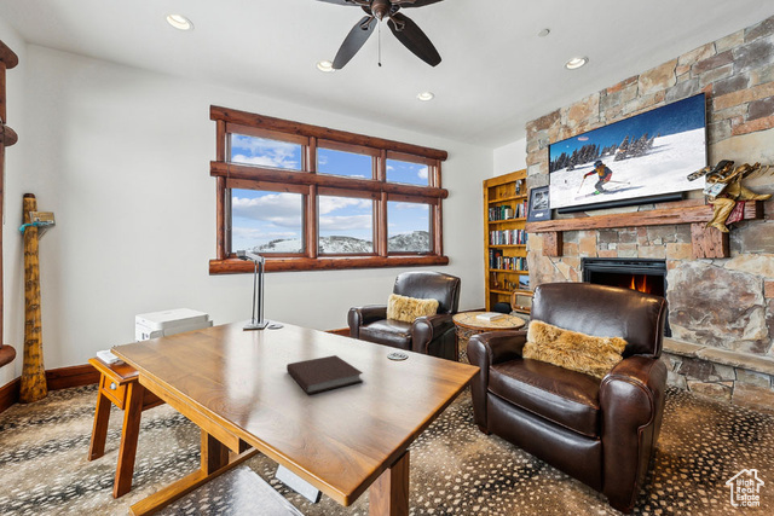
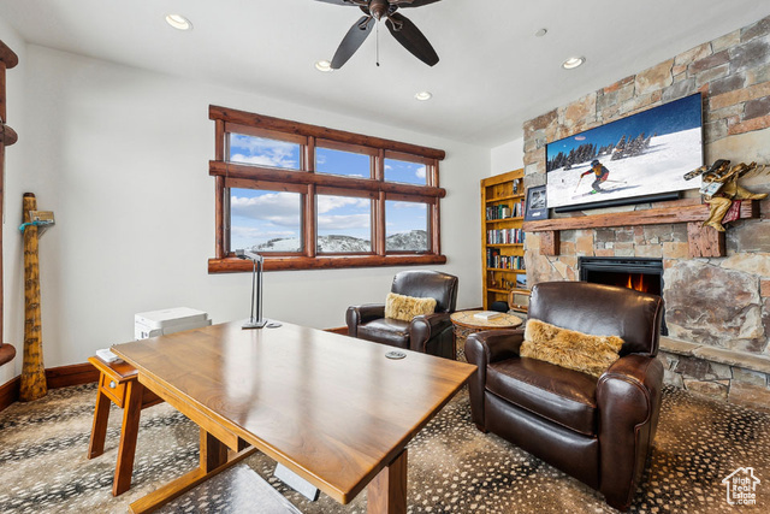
- notebook [285,354,364,395]
